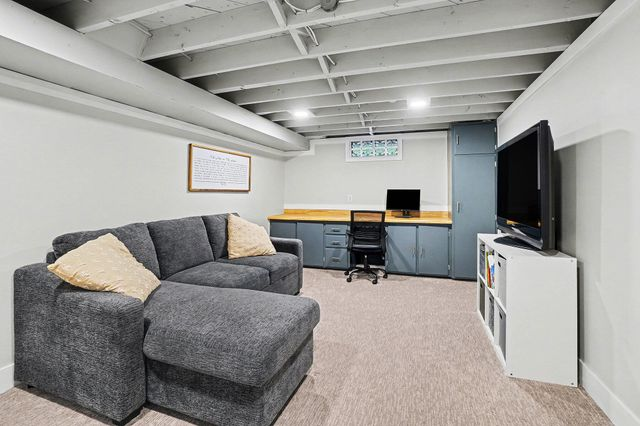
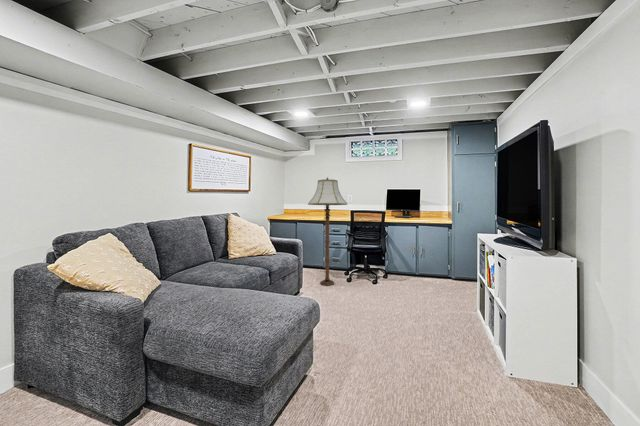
+ floor lamp [307,176,348,286]
